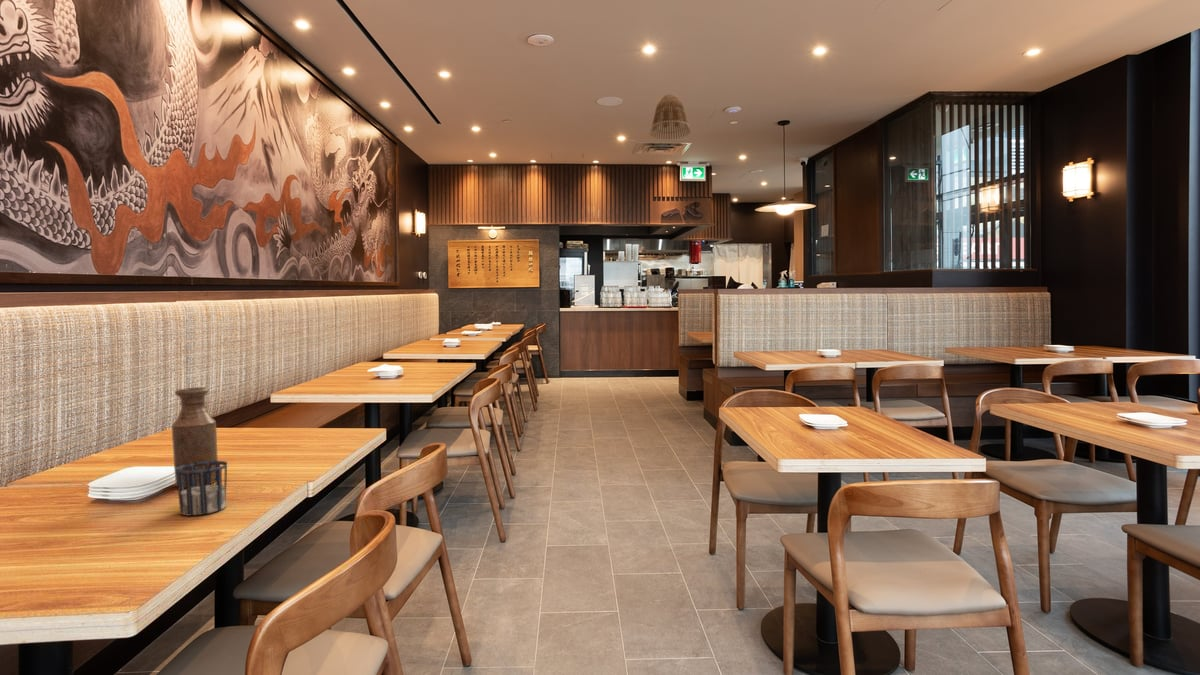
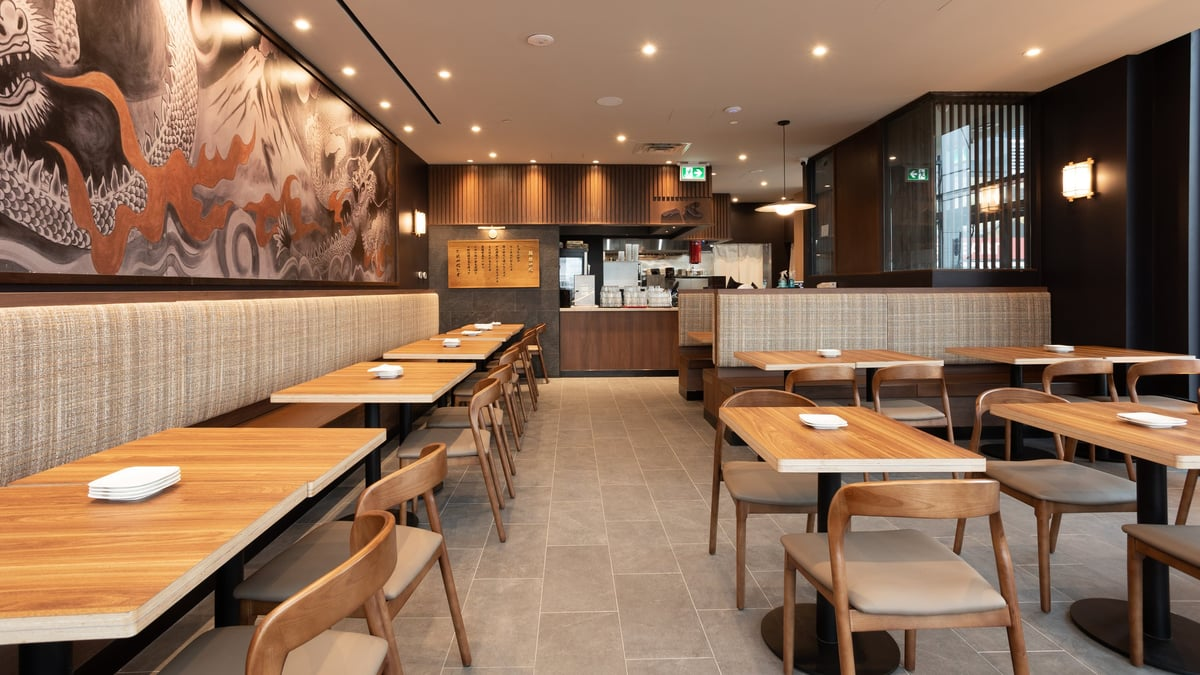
- bottle [171,386,219,489]
- cup [176,460,228,517]
- lamp shade [649,93,691,141]
